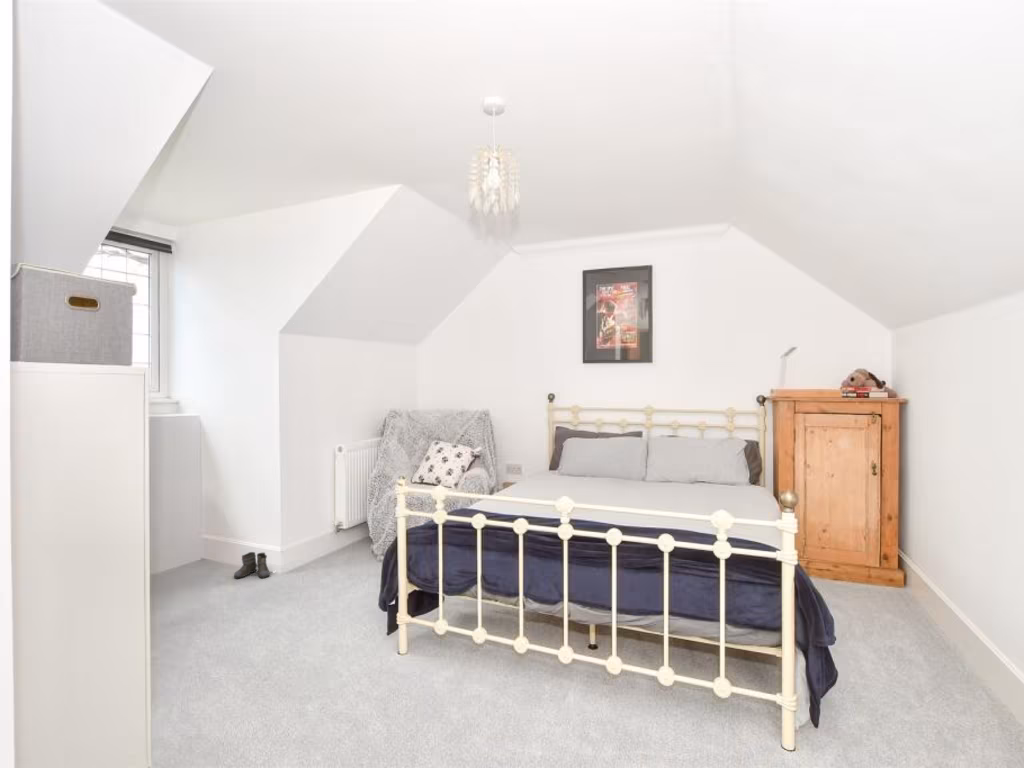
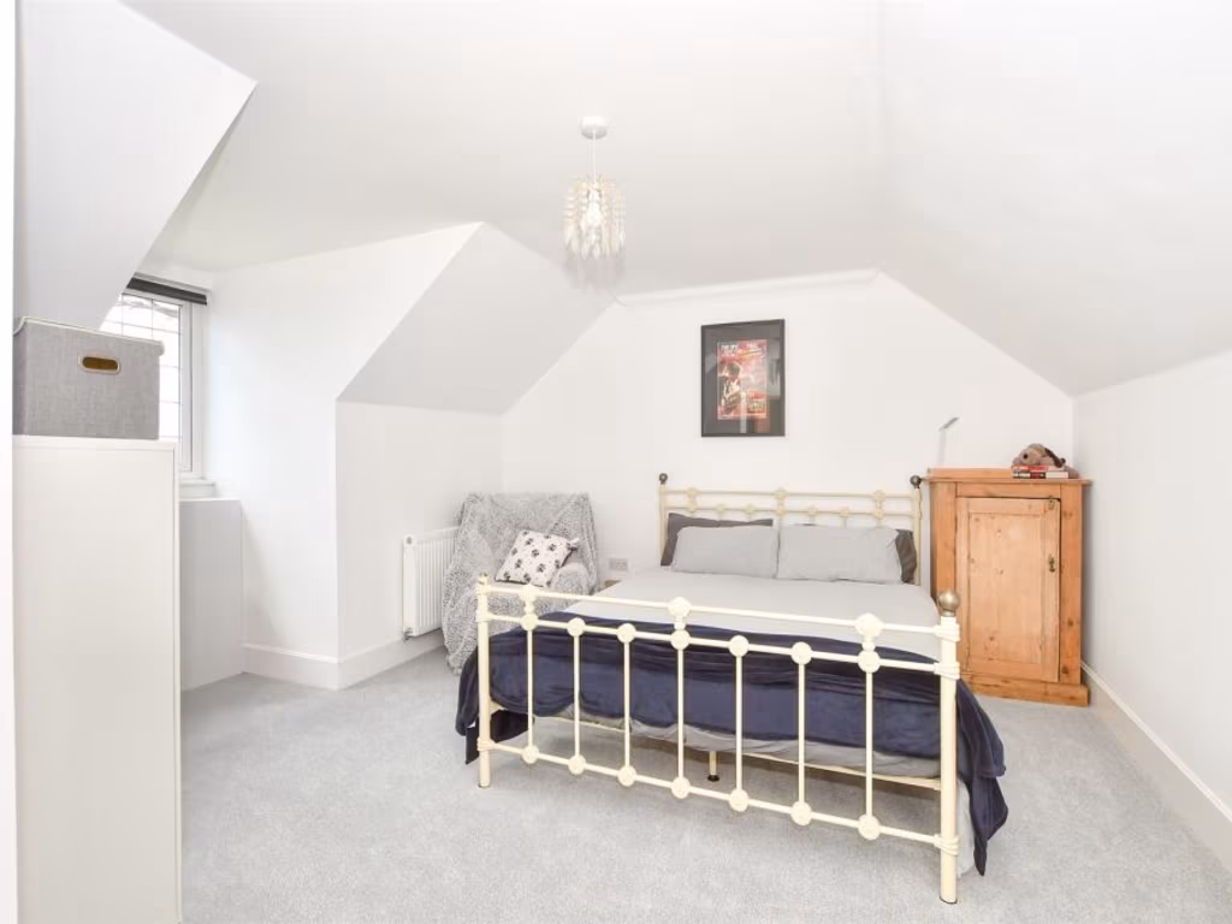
- boots [233,551,272,580]
